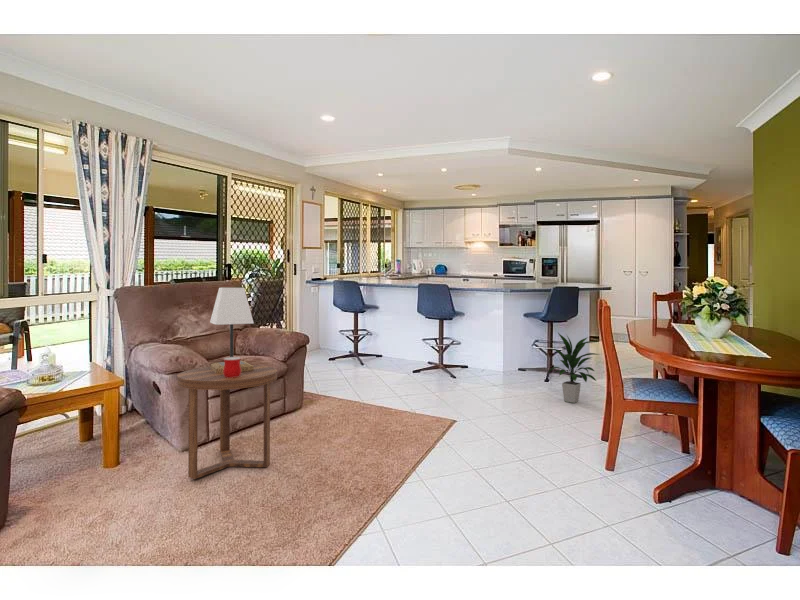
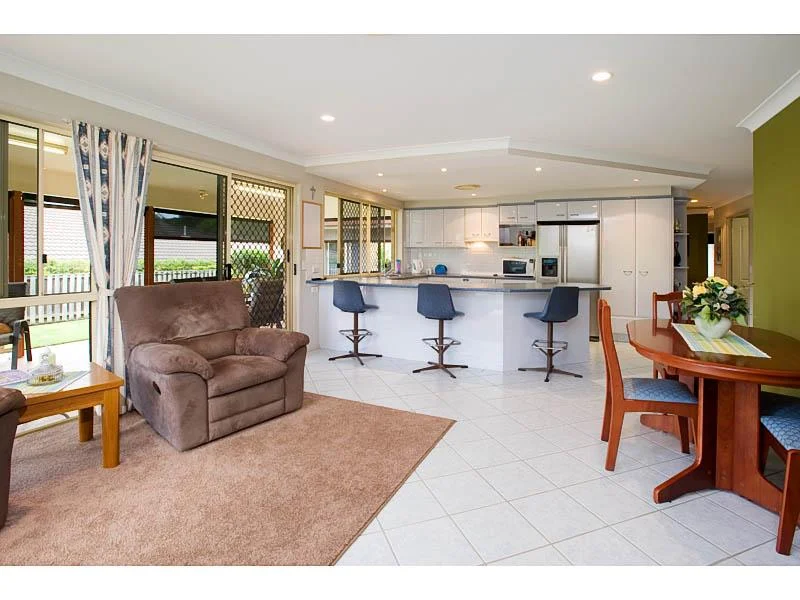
- side table [176,364,278,480]
- lamp [209,287,255,373]
- indoor plant [545,332,602,404]
- mug [223,356,242,378]
